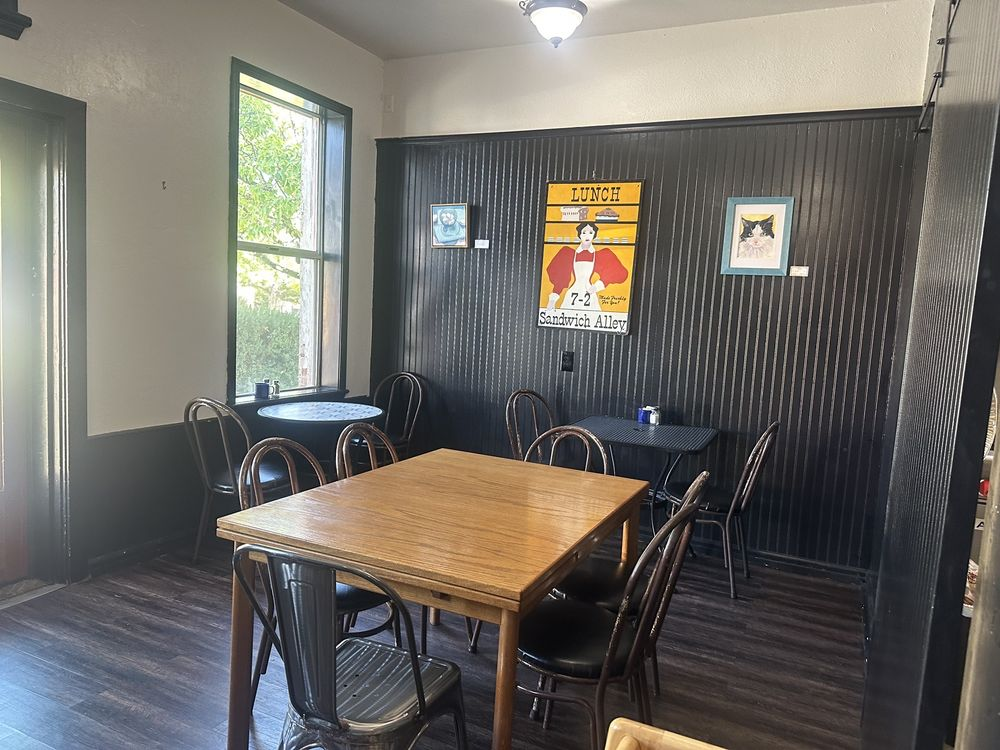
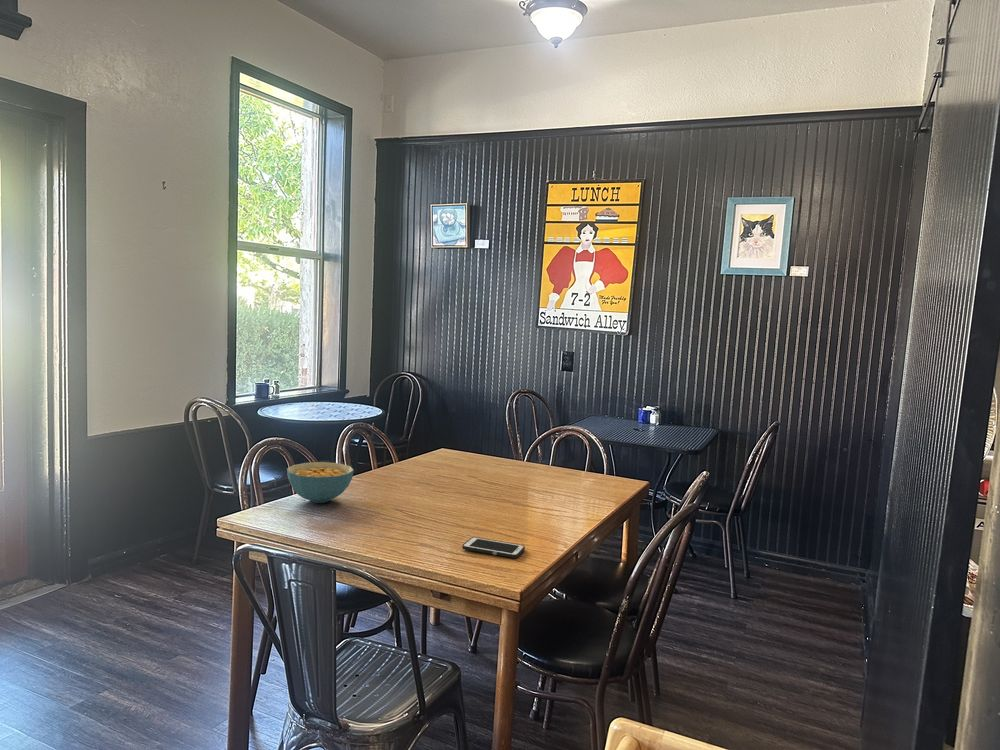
+ cereal bowl [286,461,355,504]
+ cell phone [461,536,526,559]
